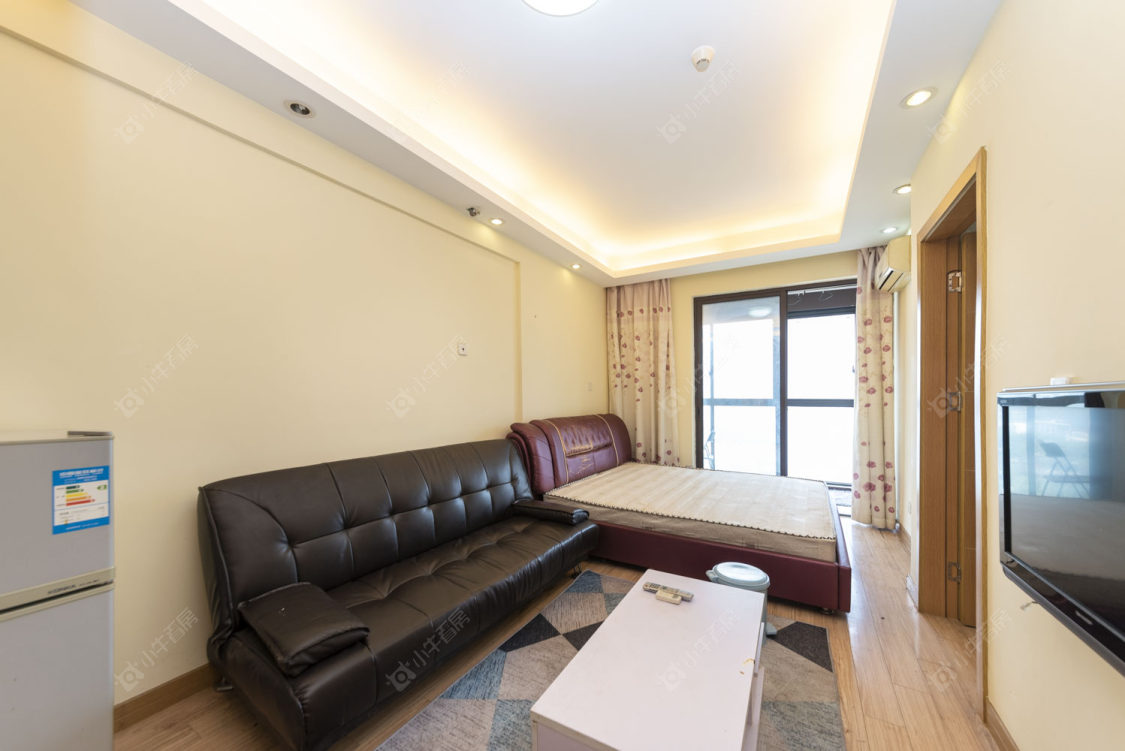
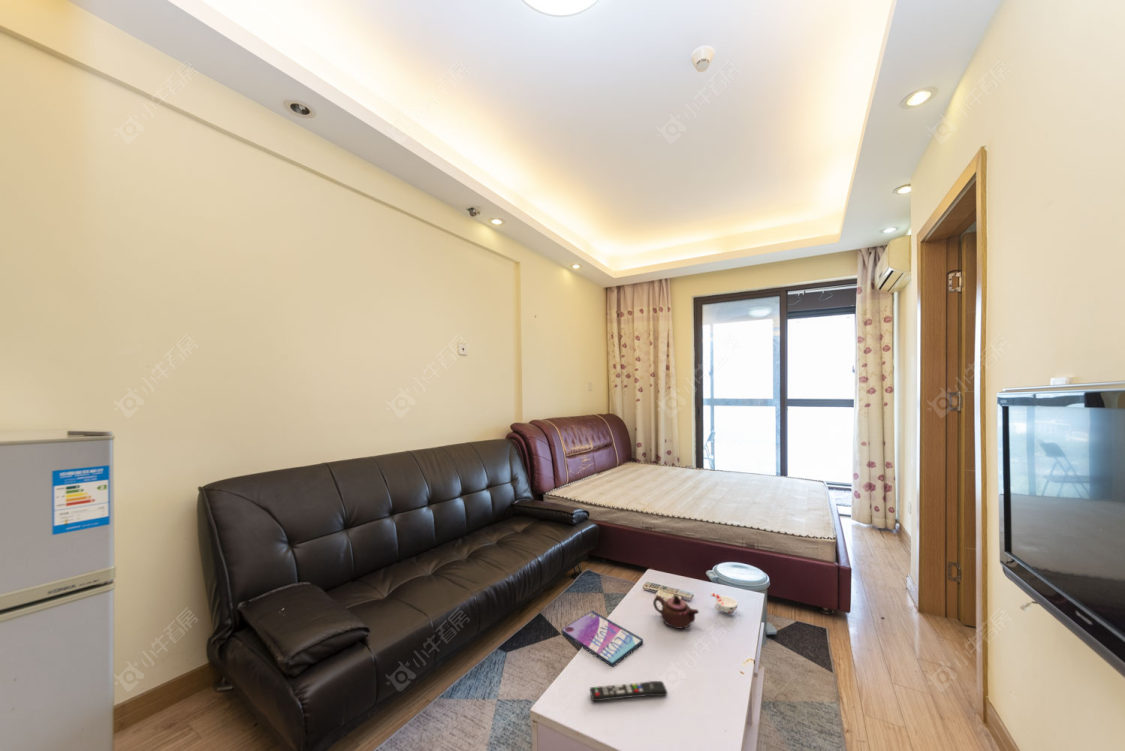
+ cup [710,592,738,614]
+ teapot [652,594,700,630]
+ remote control [589,680,669,702]
+ video game case [561,610,644,668]
